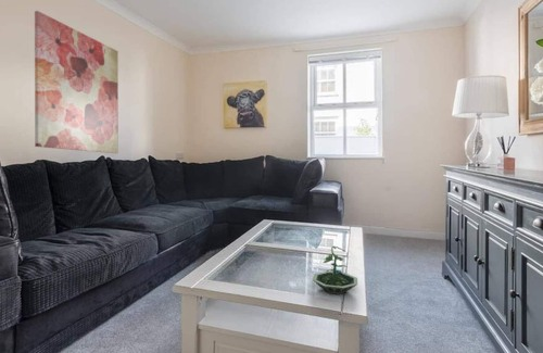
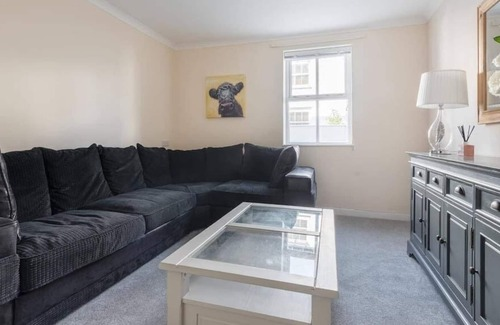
- terrarium [312,245,358,295]
- wall art [34,10,119,154]
